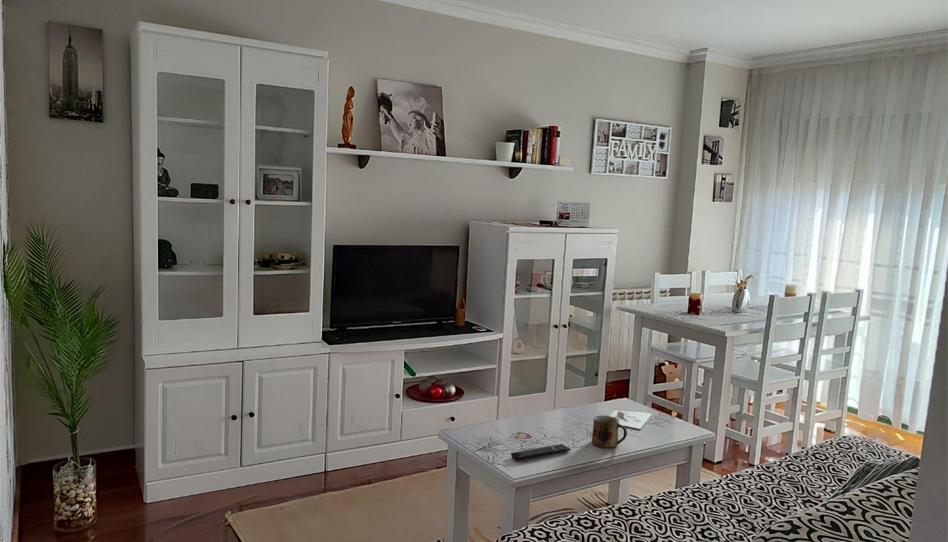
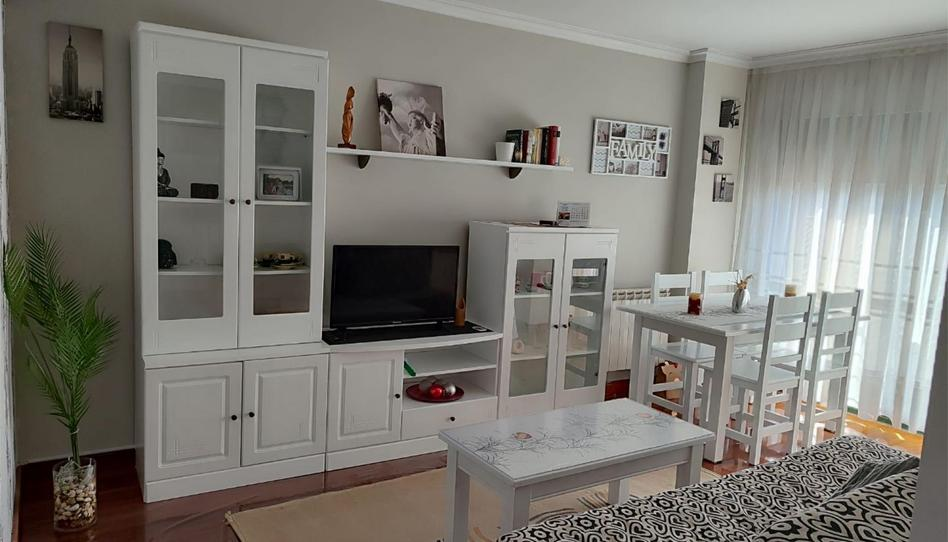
- architectural model [609,409,653,430]
- mug [591,414,628,449]
- remote control [510,443,572,461]
